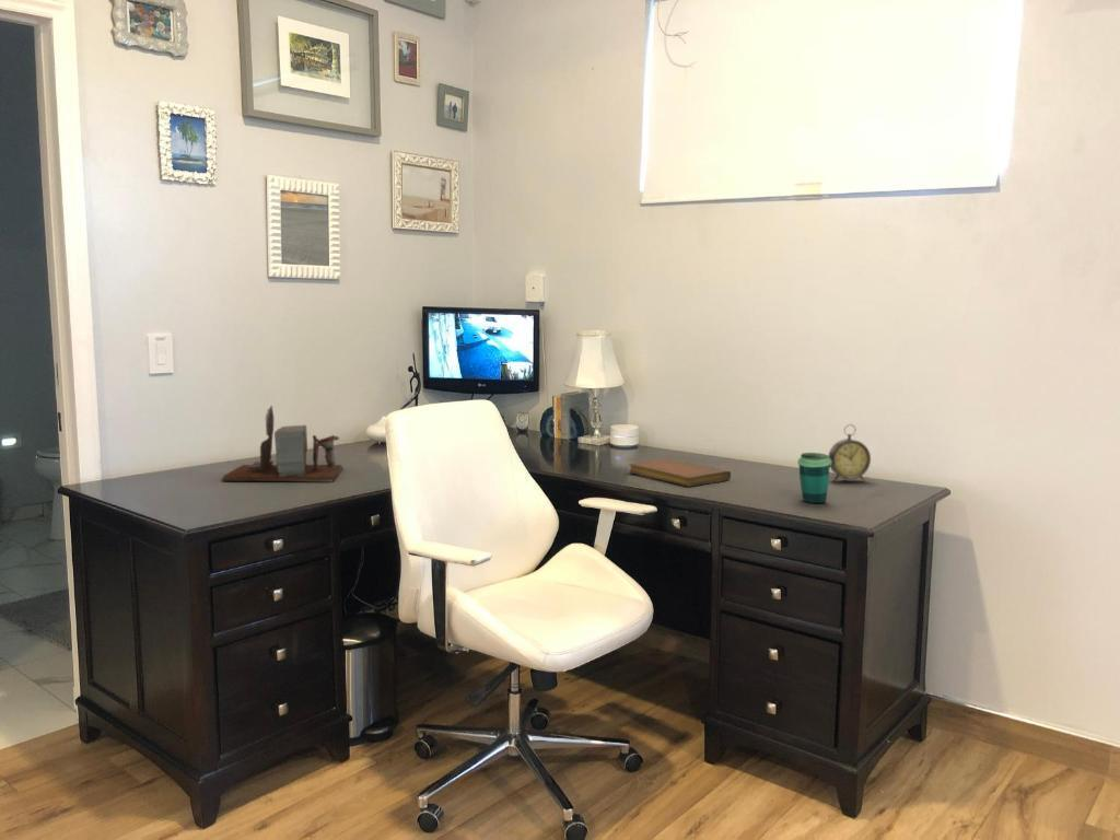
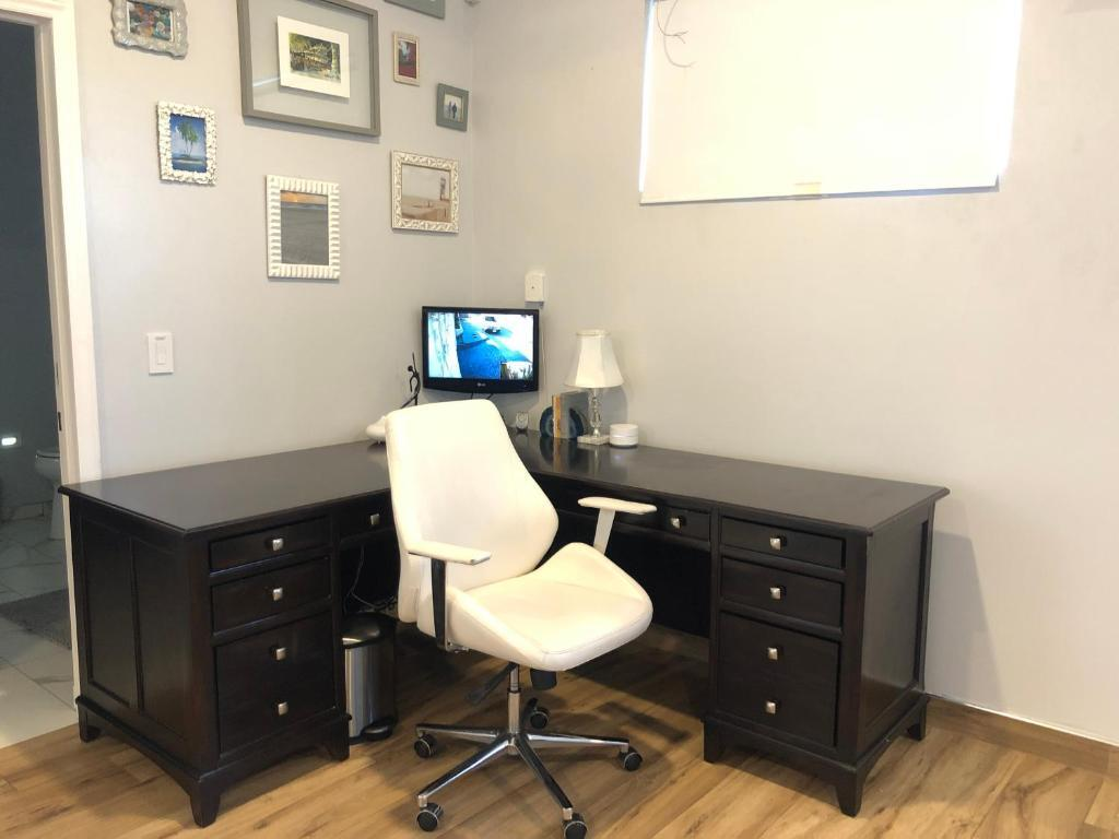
- cup [796,452,831,504]
- desk organizer [221,405,345,482]
- alarm clock [828,423,872,483]
- notebook [628,457,732,488]
